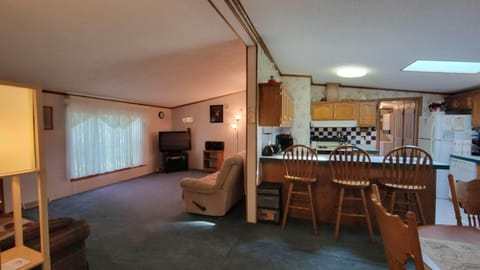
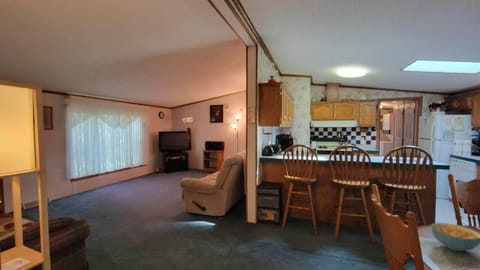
+ cereal bowl [430,222,480,252]
